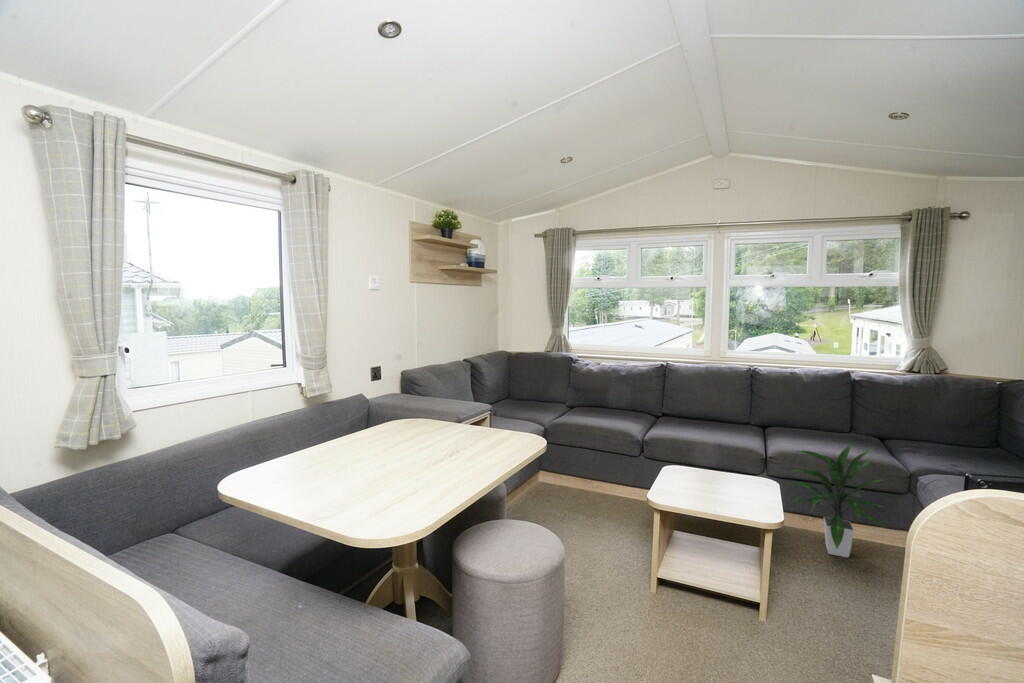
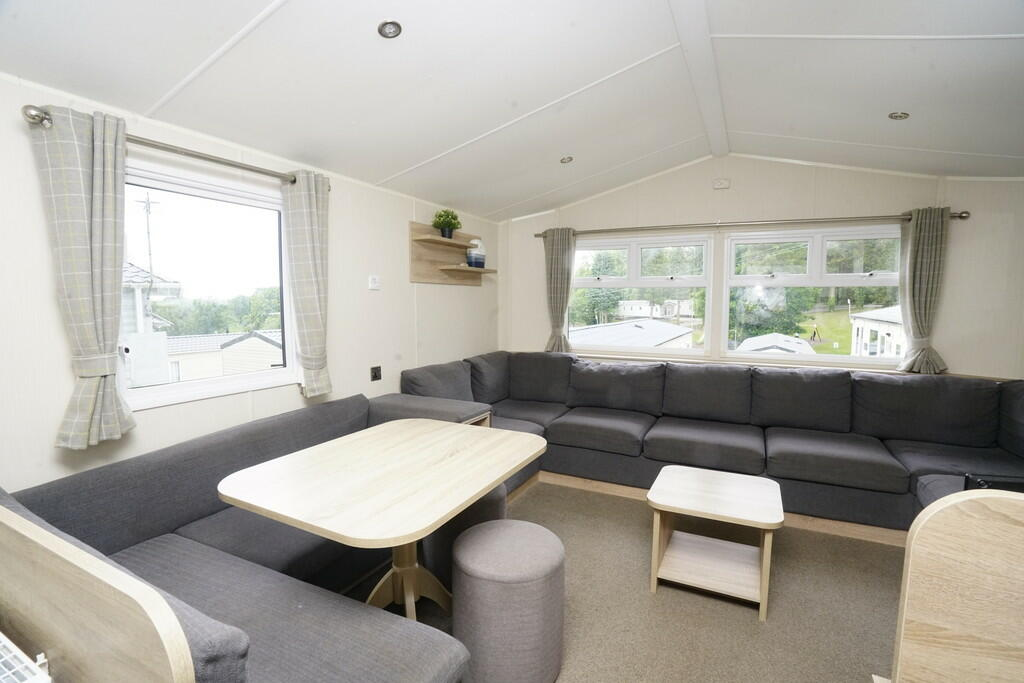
- indoor plant [786,443,889,559]
